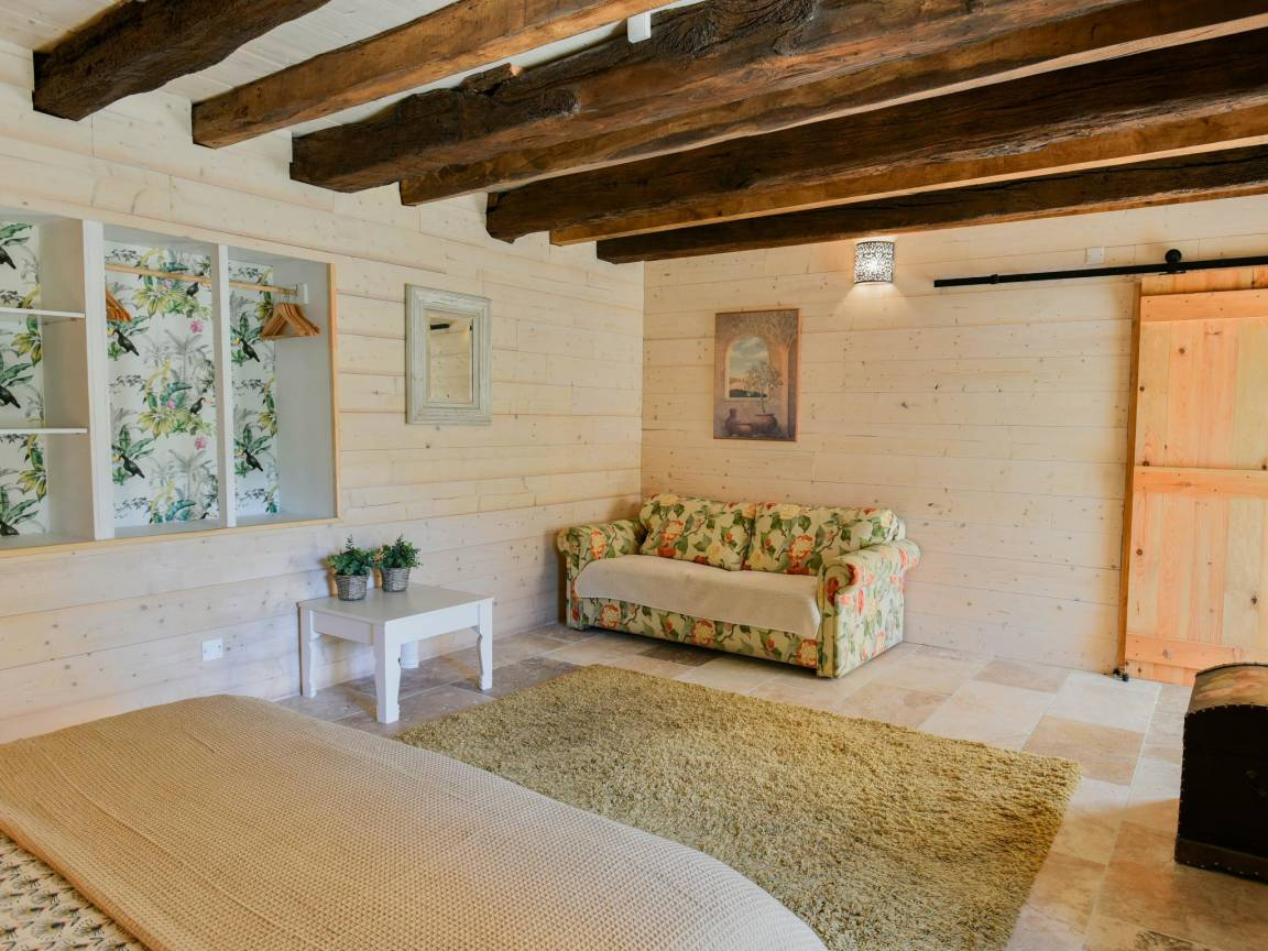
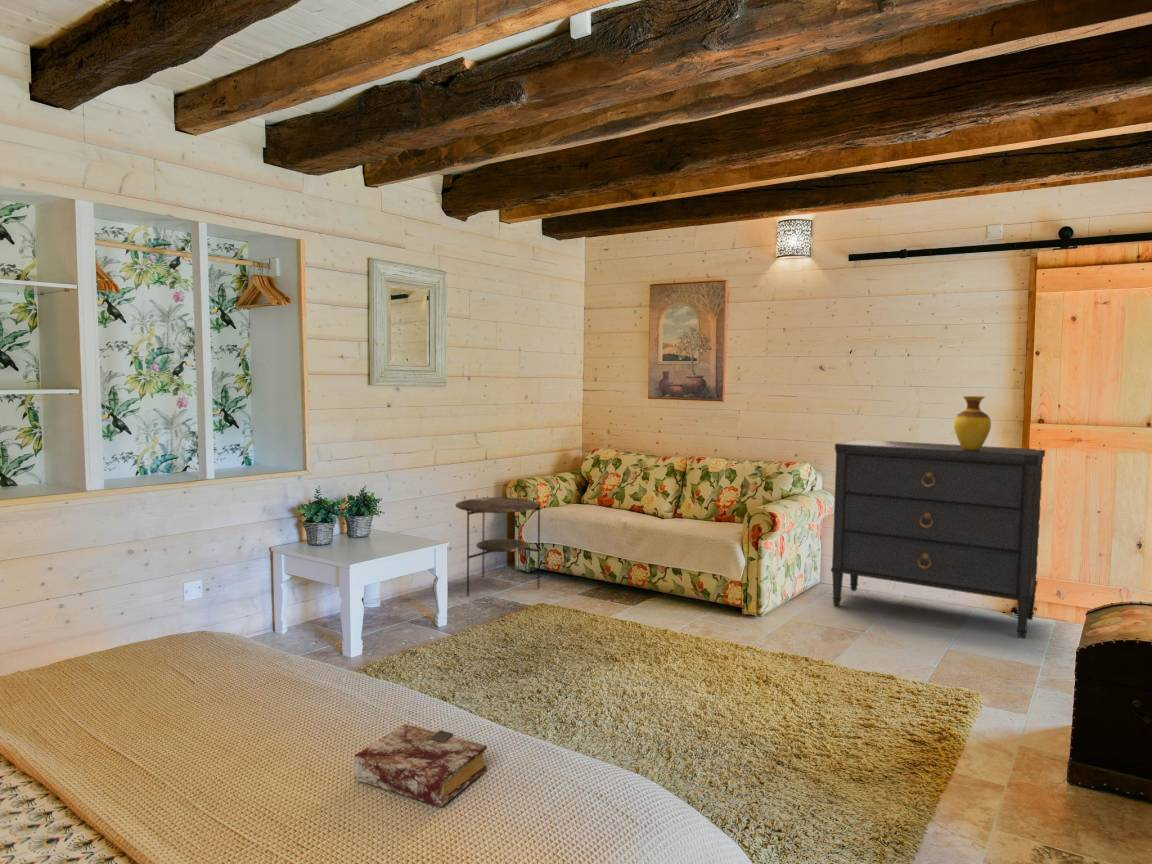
+ dresser [830,439,1046,640]
+ side table [454,496,541,597]
+ book [353,723,488,808]
+ vase [953,395,992,450]
